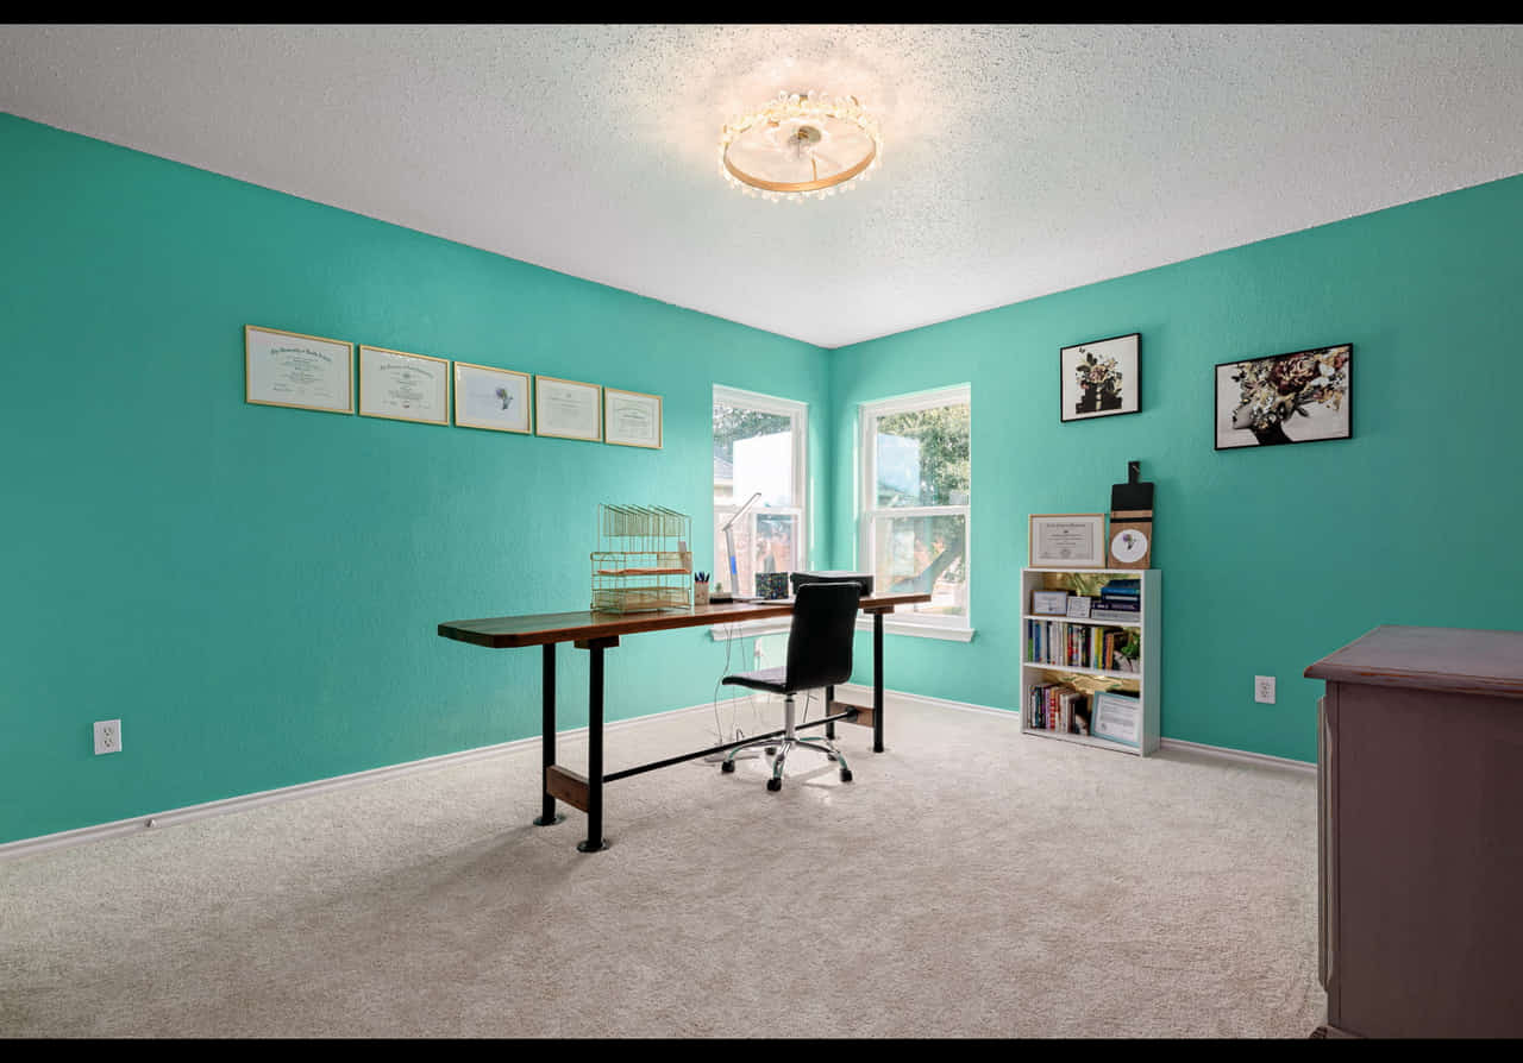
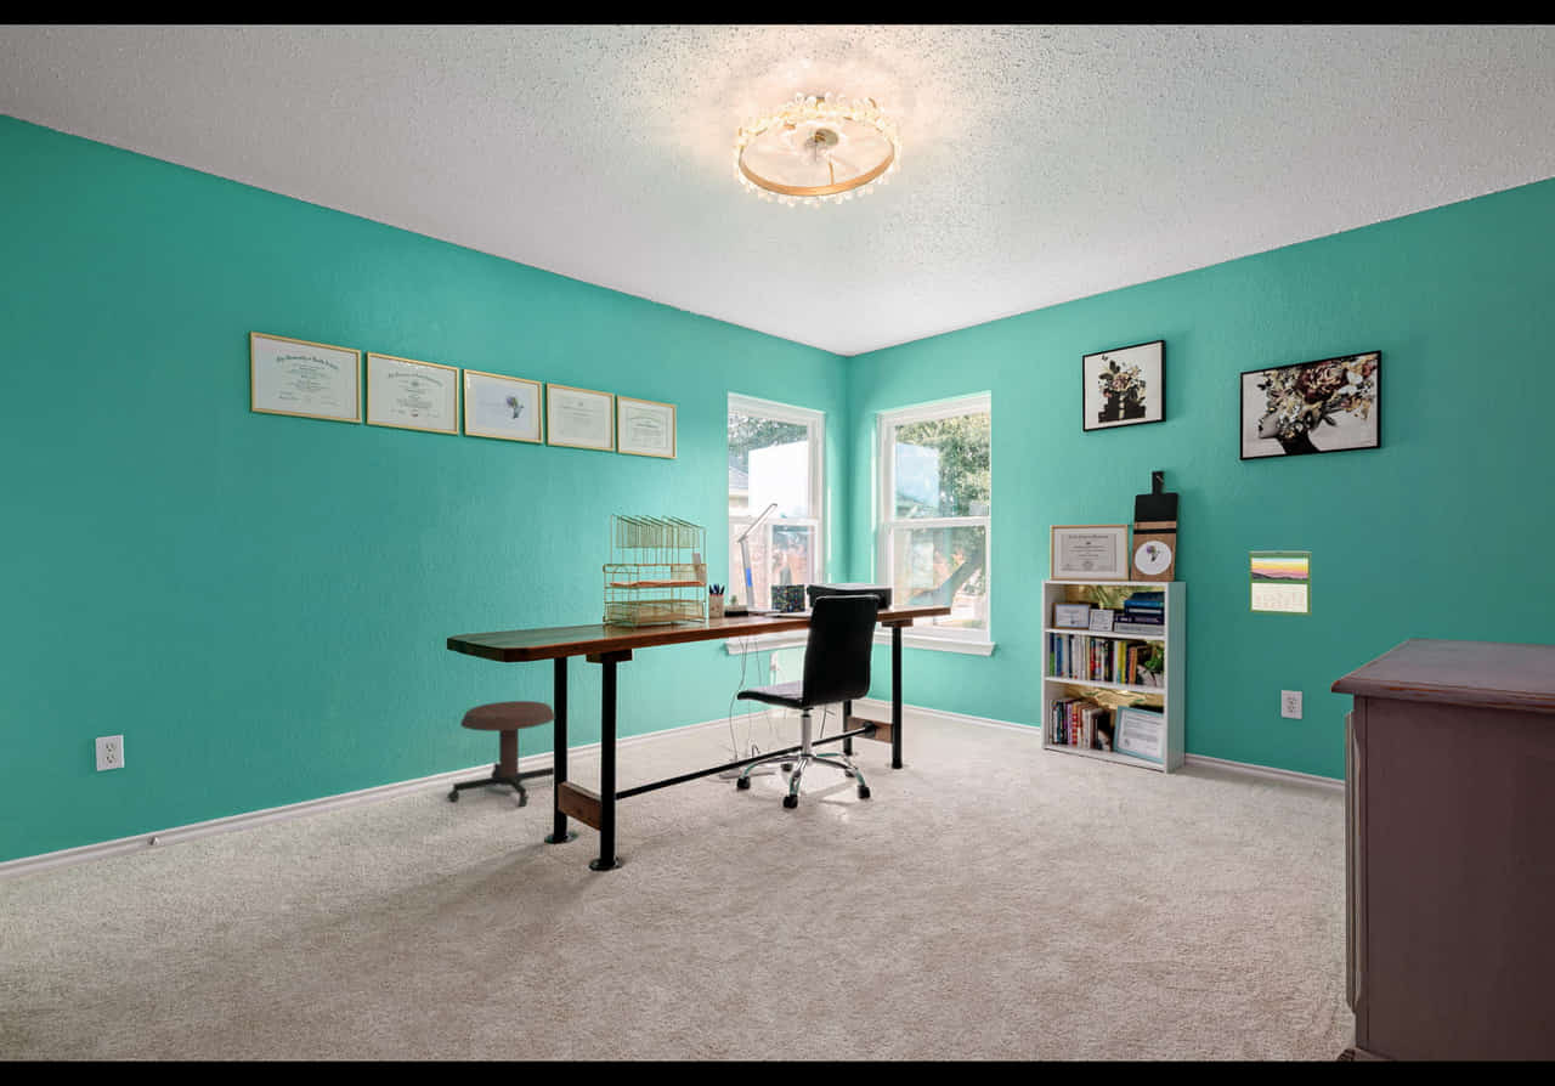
+ stool [446,700,555,807]
+ calendar [1248,549,1312,617]
